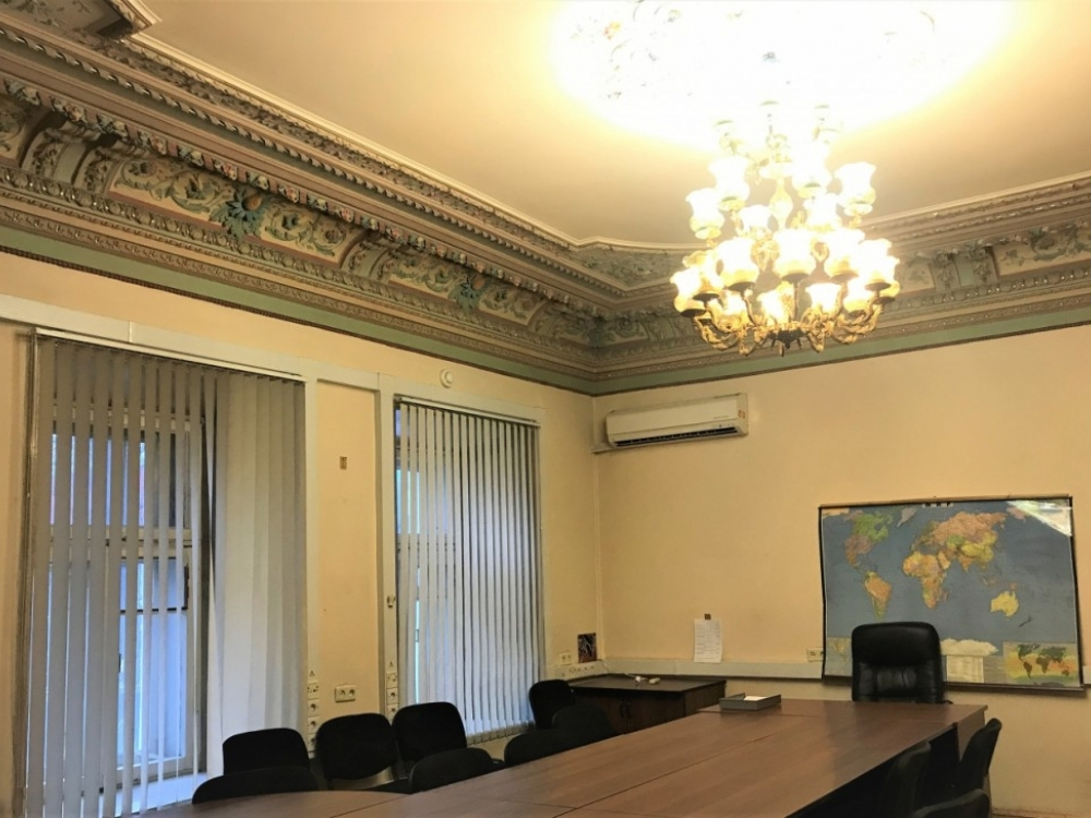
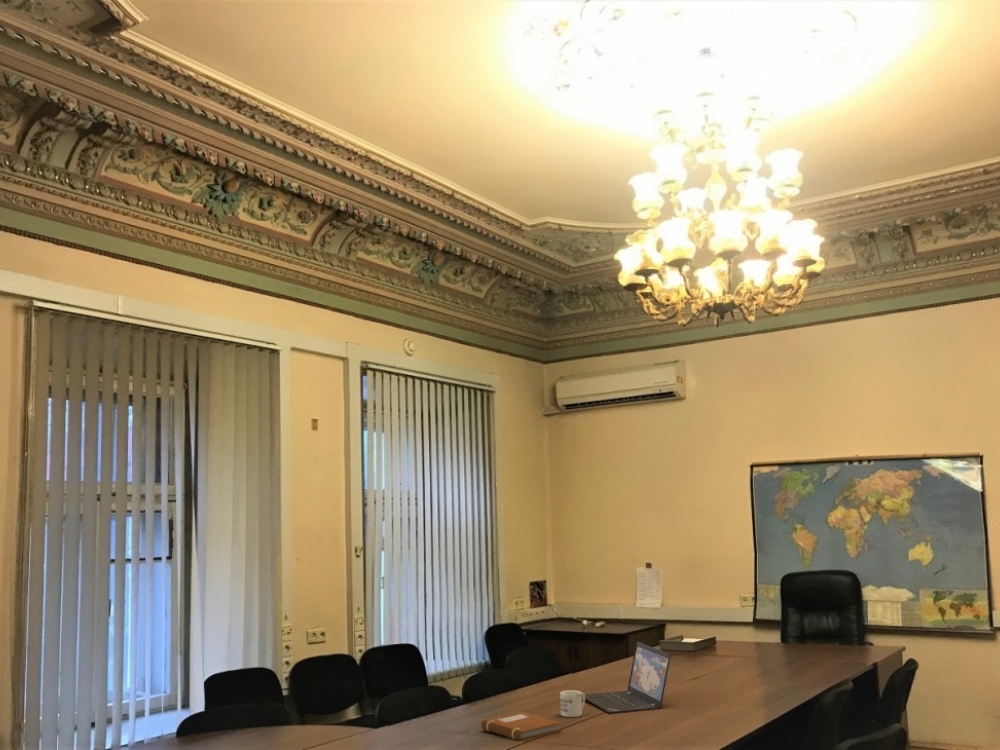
+ laptop [581,641,672,715]
+ notebook [480,711,562,742]
+ mug [559,689,586,718]
